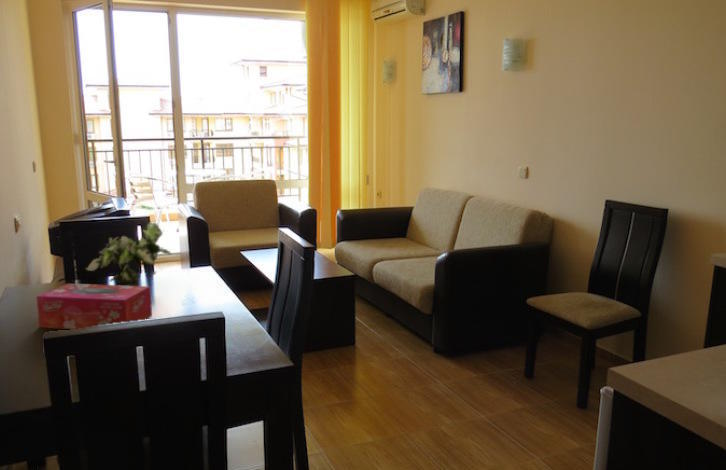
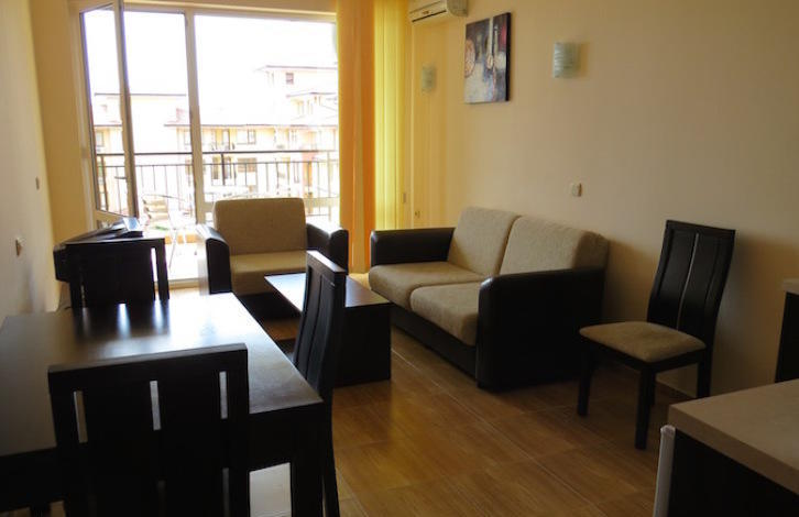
- plant [84,221,173,286]
- tissue box [35,283,153,330]
